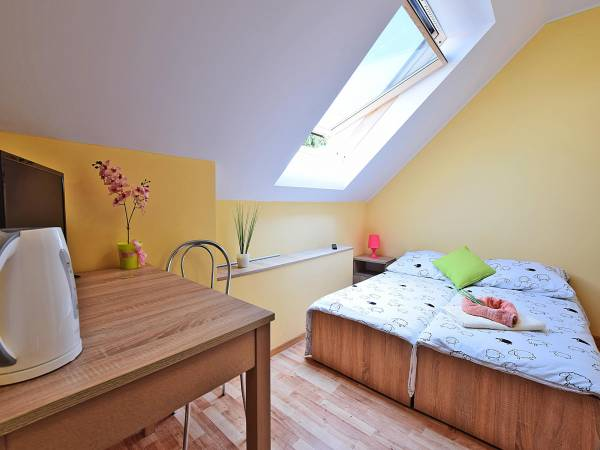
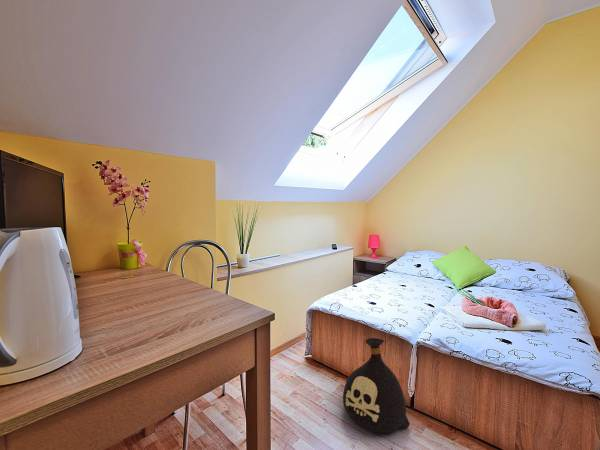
+ bag [342,337,411,434]
